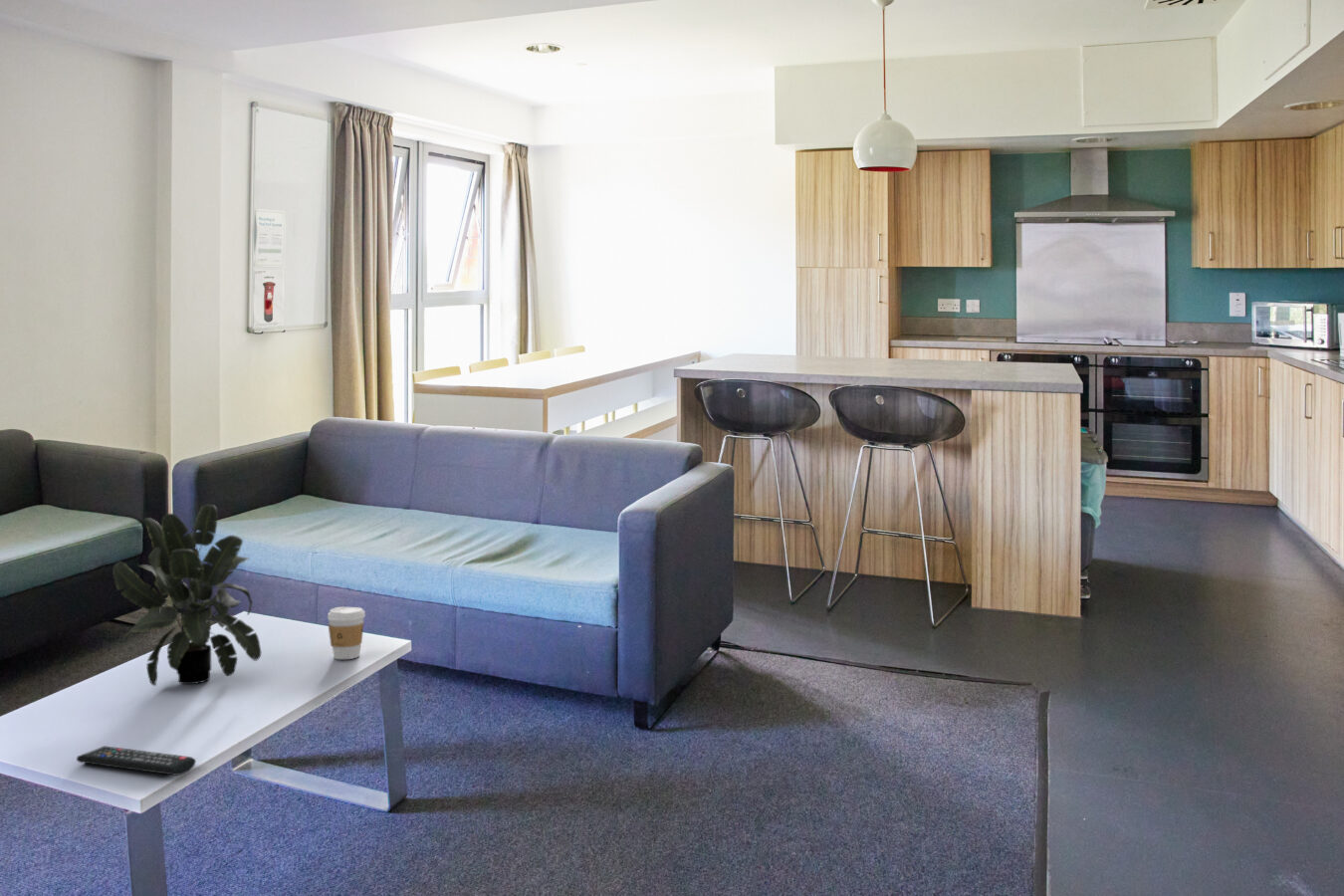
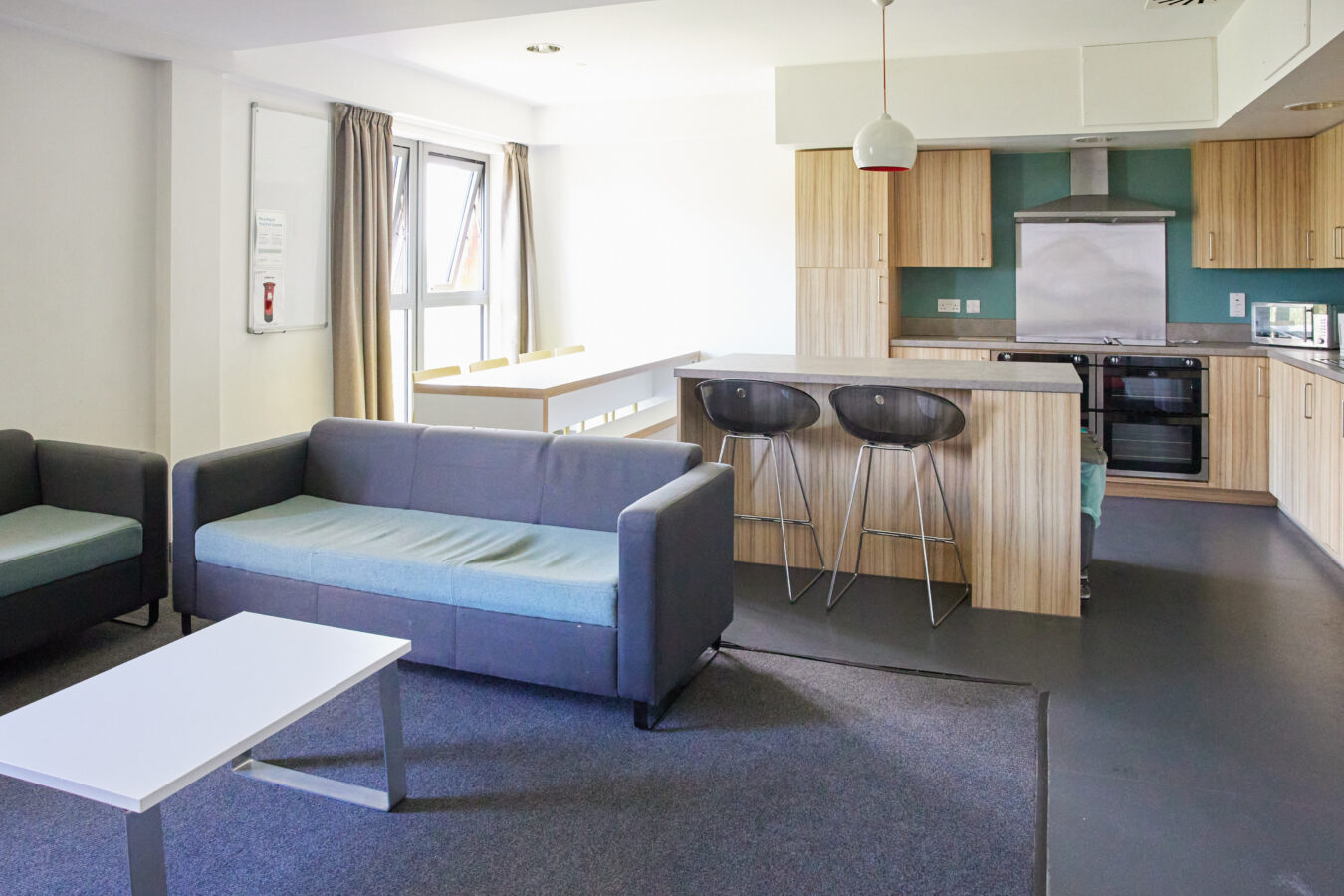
- potted plant [112,503,262,687]
- remote control [76,746,196,777]
- coffee cup [327,606,366,660]
